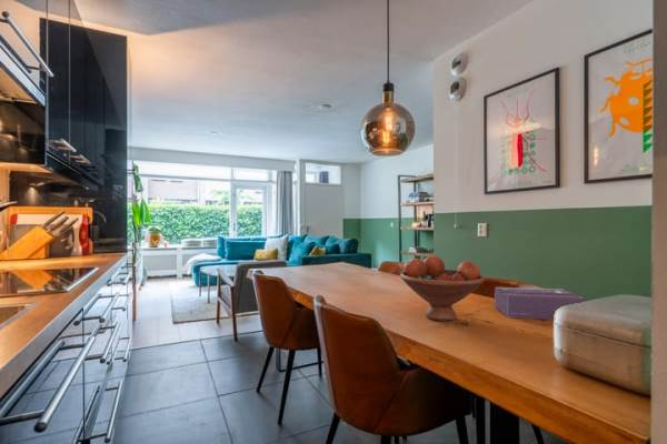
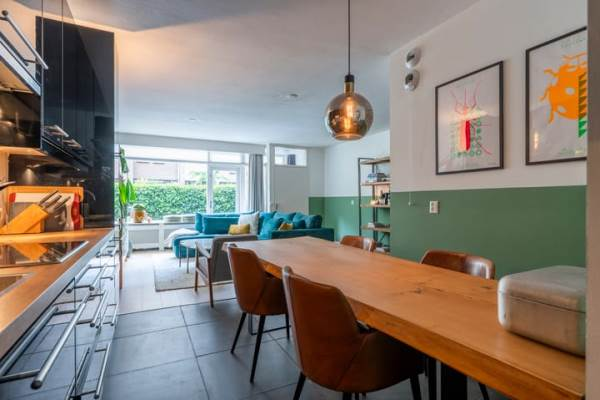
- fruit bowl [399,255,486,322]
- tissue box [494,286,586,320]
